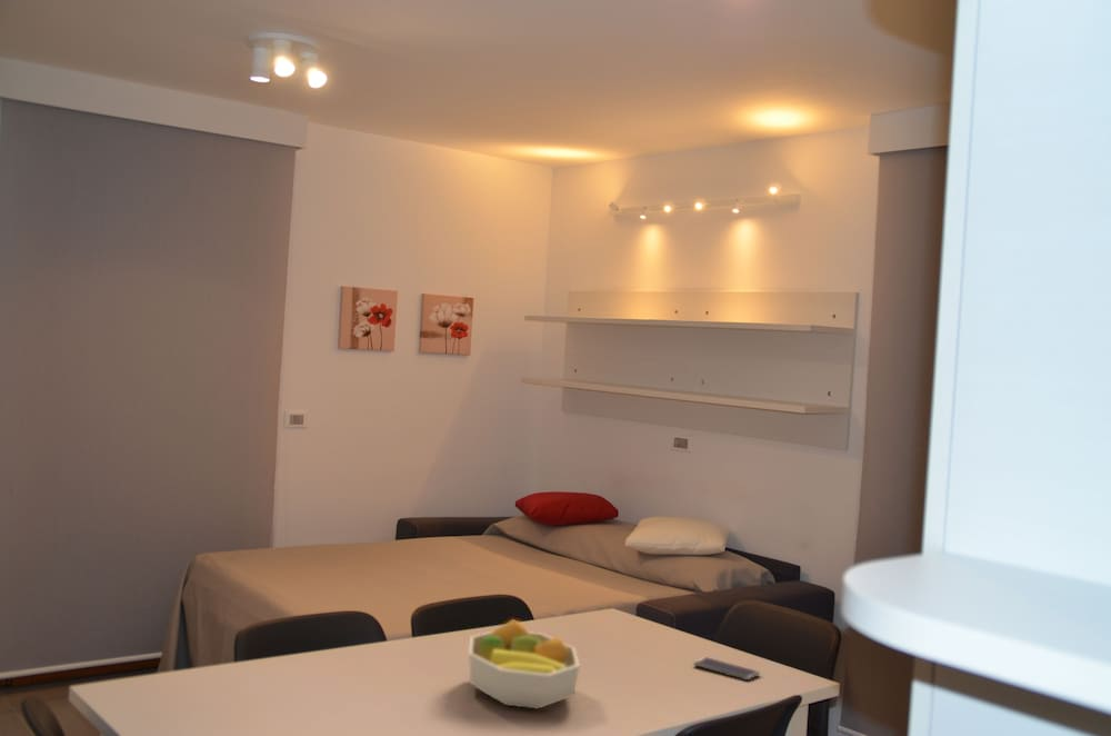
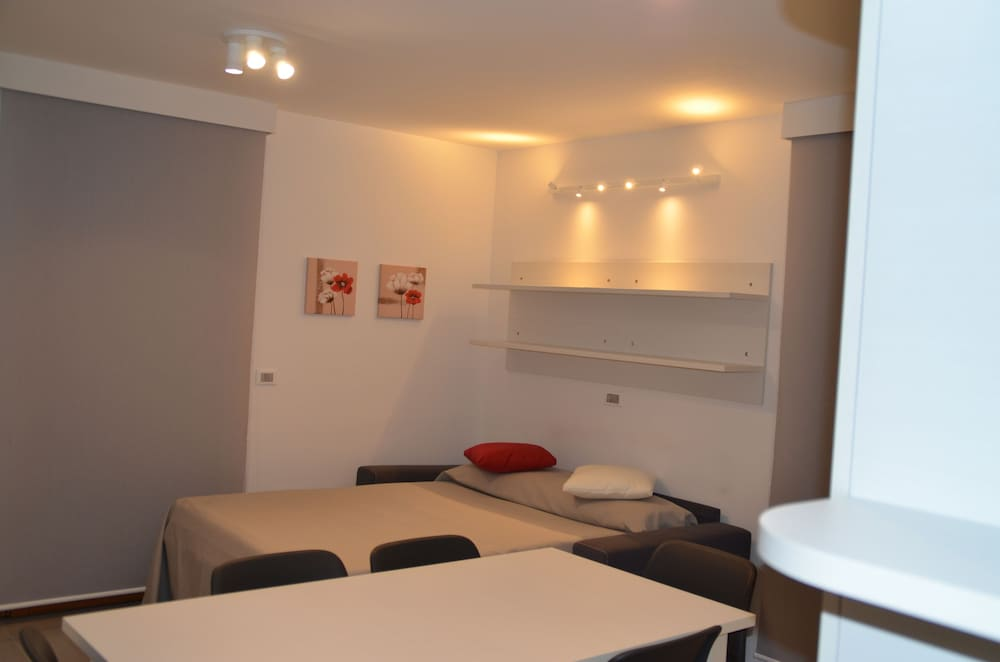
- fruit bowl [468,618,581,710]
- smartphone [692,656,761,682]
